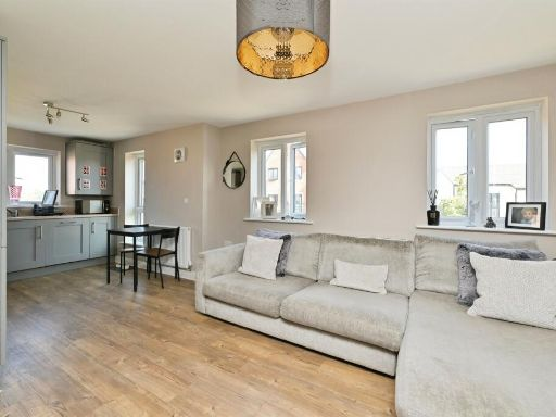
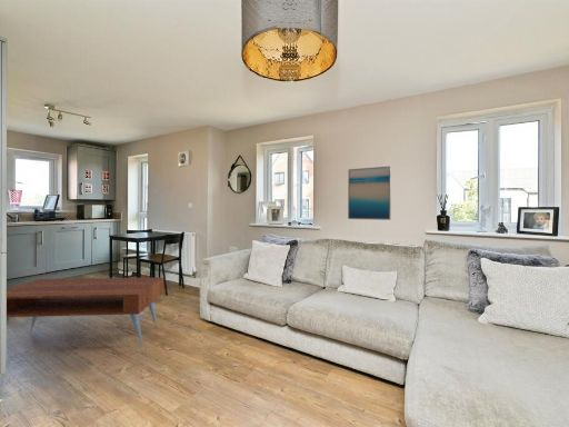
+ coffee table [6,277,164,345]
+ wall art [347,165,392,221]
